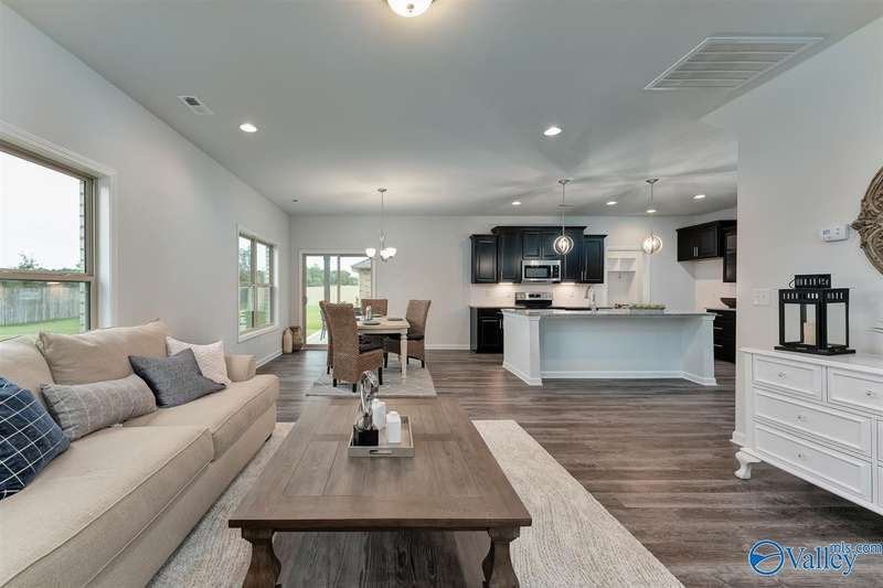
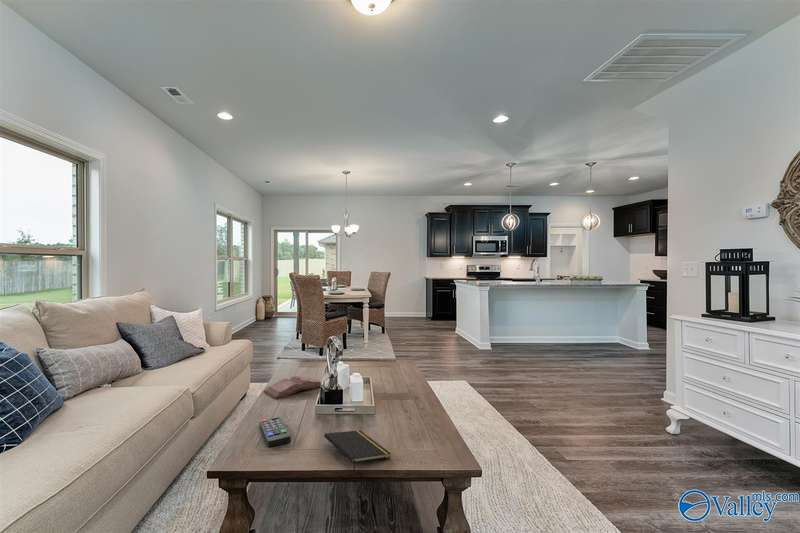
+ notepad [323,429,392,473]
+ hardback book [263,375,322,400]
+ remote control [259,416,292,448]
